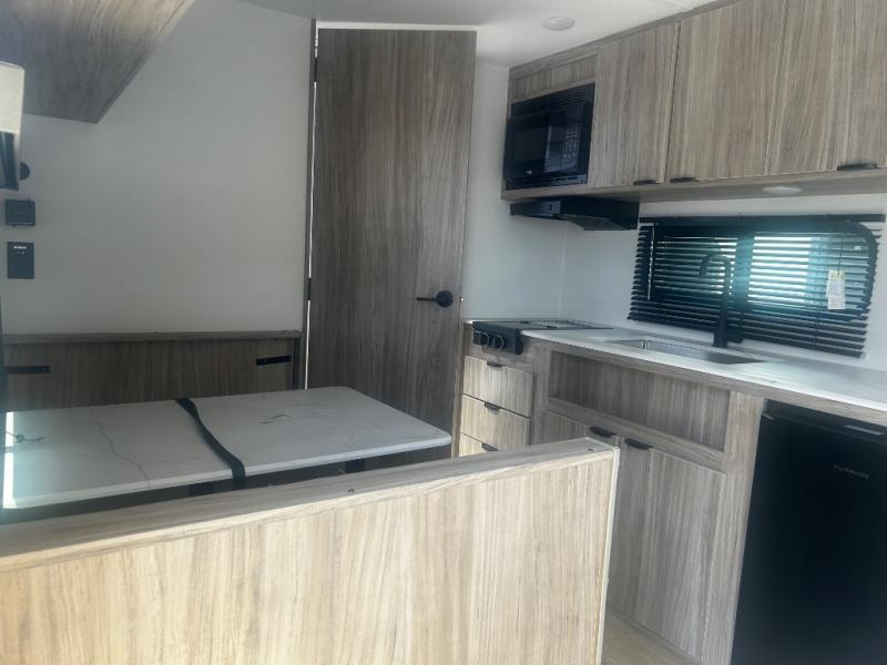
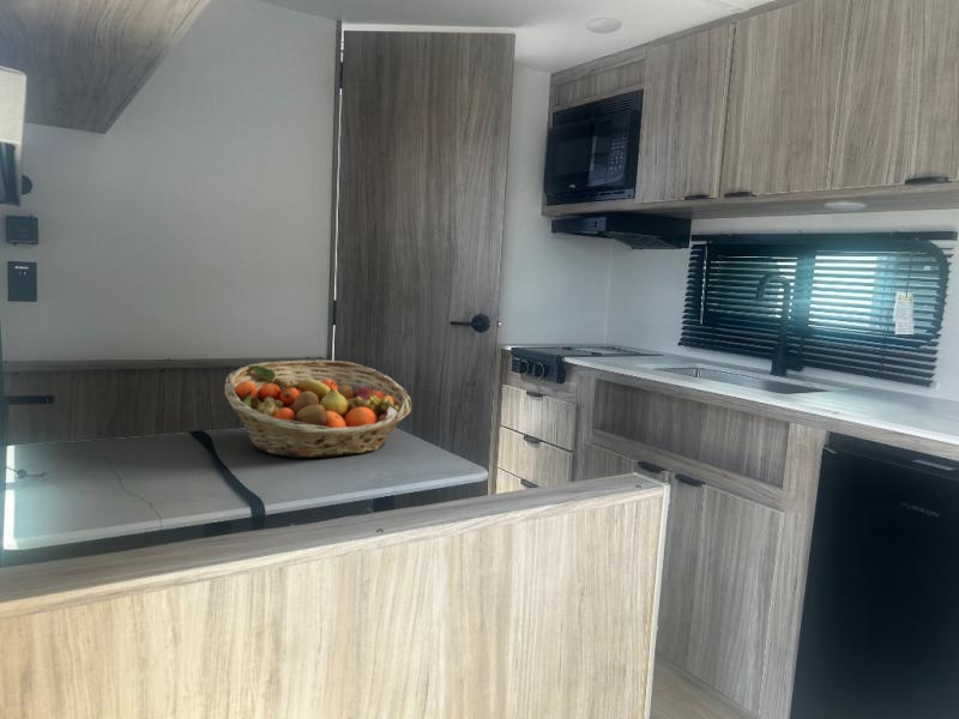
+ fruit basket [224,360,412,459]
